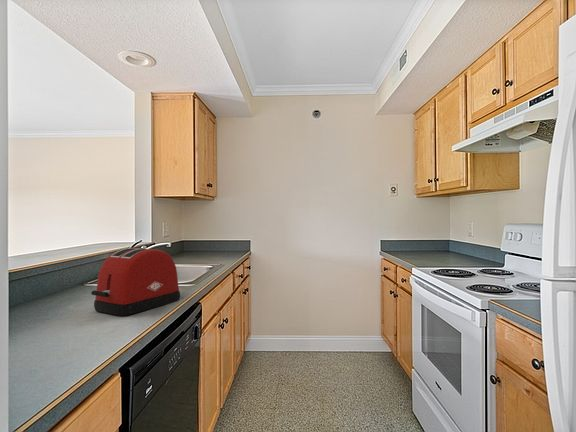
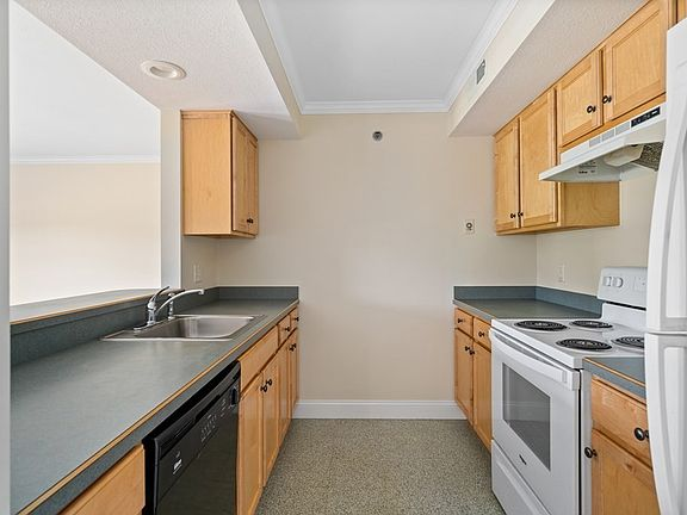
- toaster [90,247,181,317]
